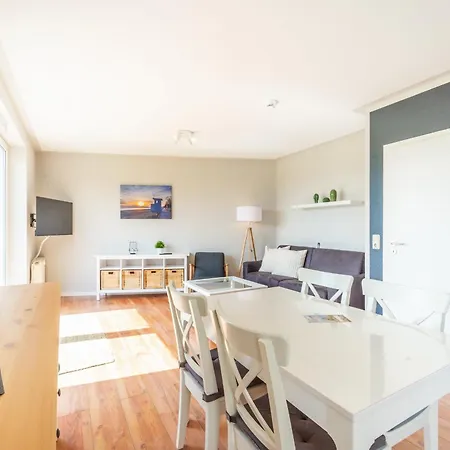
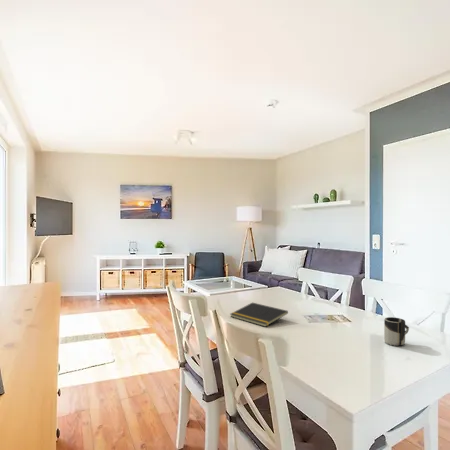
+ cup [383,316,410,347]
+ notepad [229,302,289,328]
